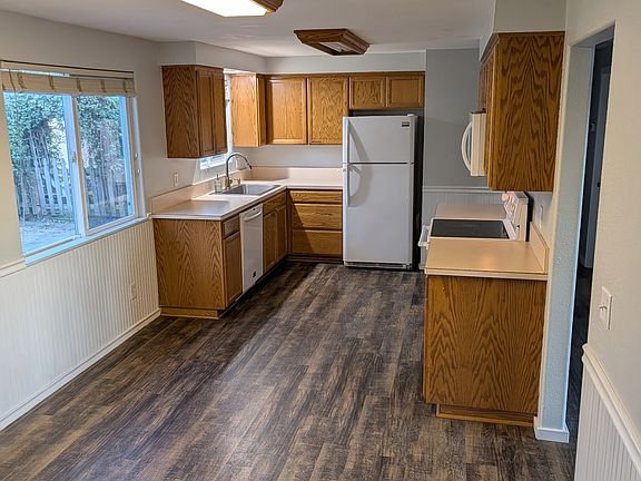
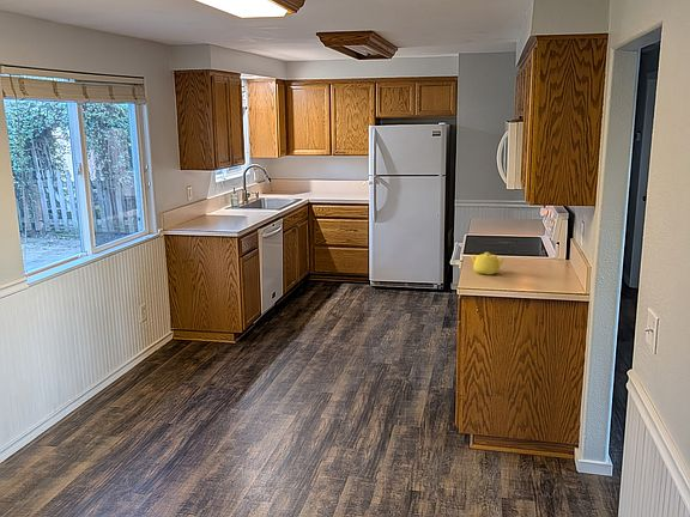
+ teapot [471,251,504,276]
